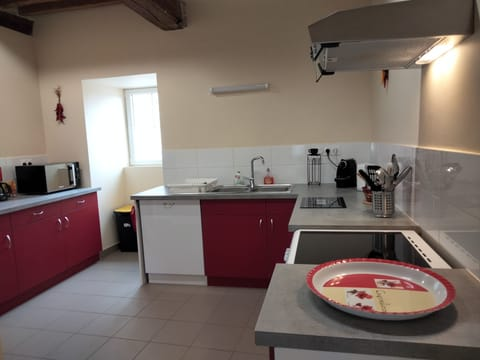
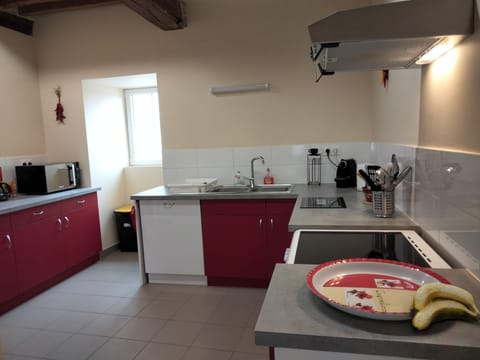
+ banana [408,282,480,331]
